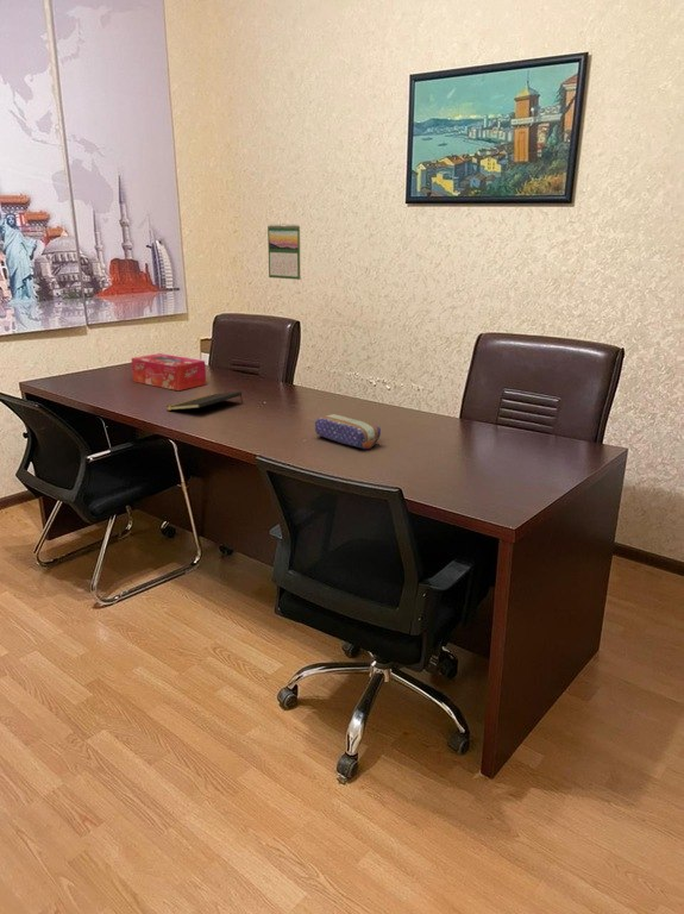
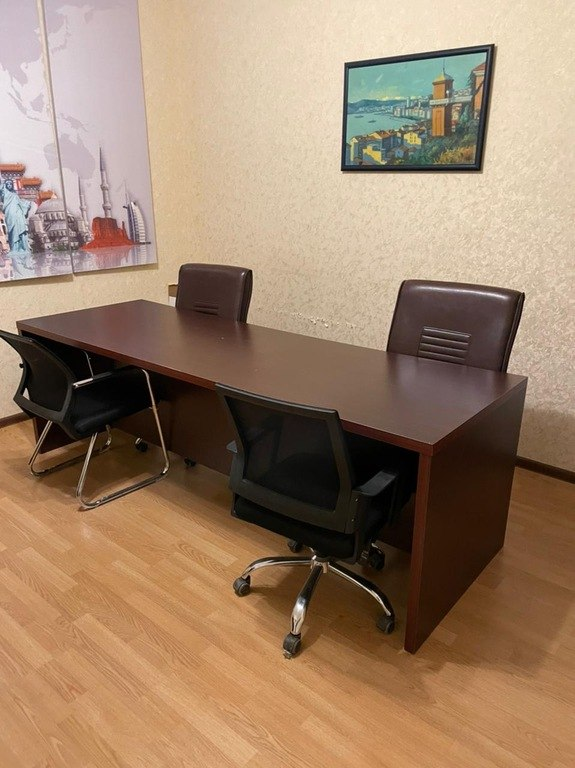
- tissue box [130,352,207,392]
- calendar [266,223,302,281]
- pencil case [314,413,382,450]
- notepad [165,390,244,412]
